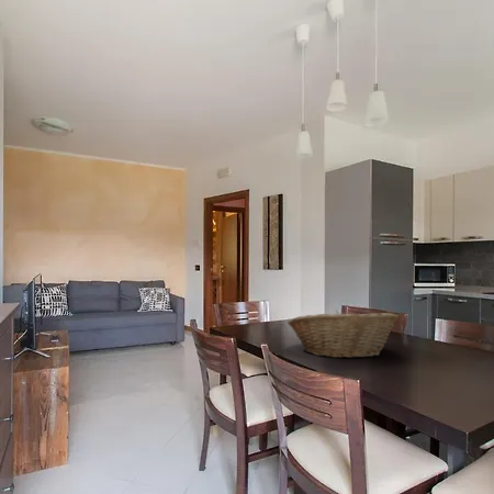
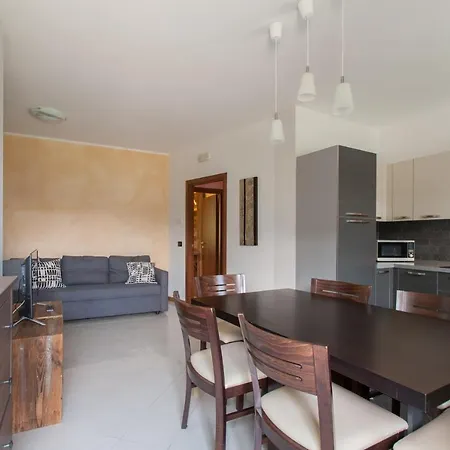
- fruit basket [287,308,400,360]
